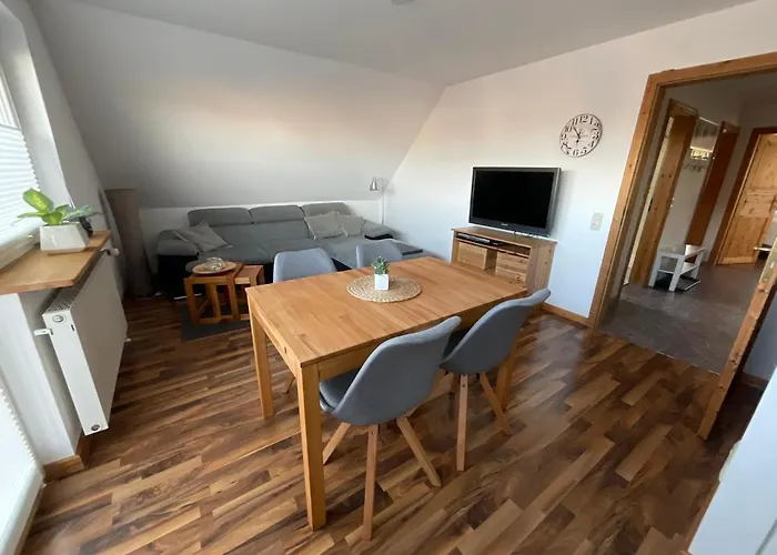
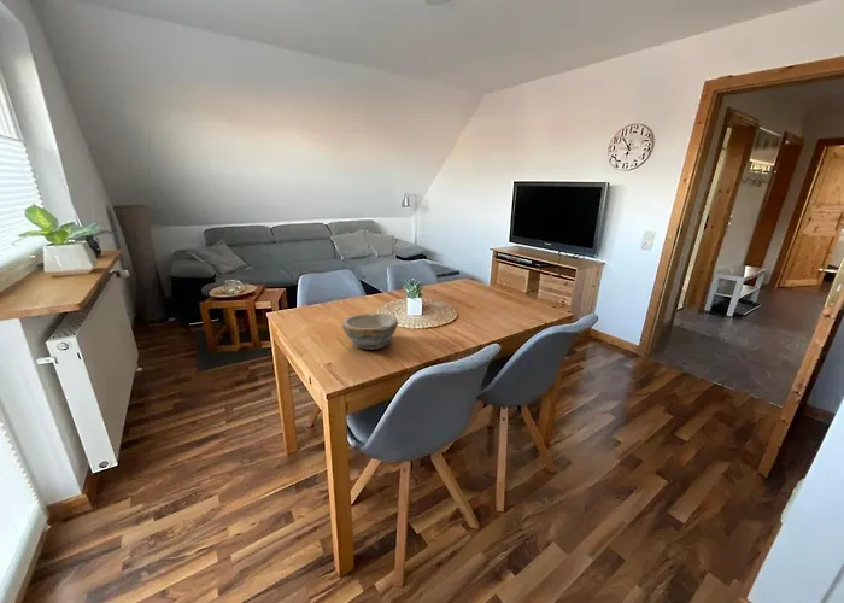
+ bowl [341,312,399,351]
